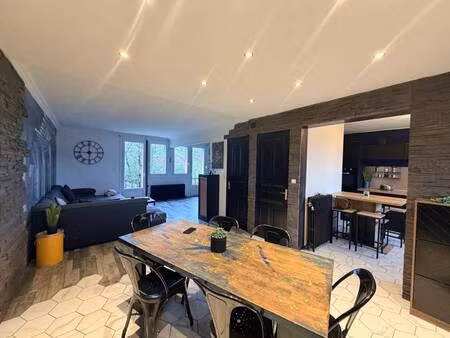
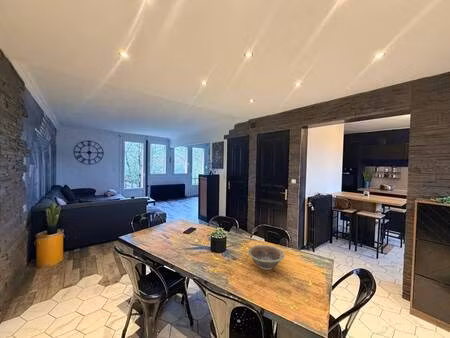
+ decorative bowl [247,244,285,271]
